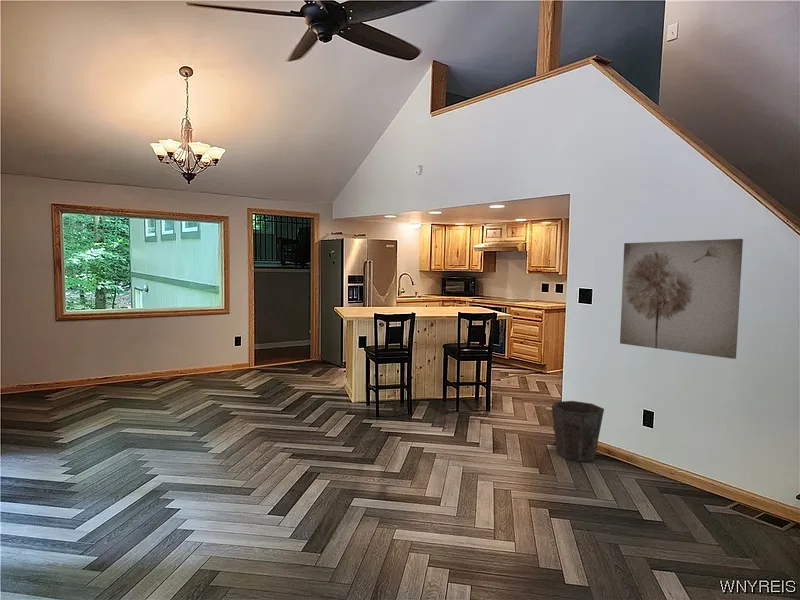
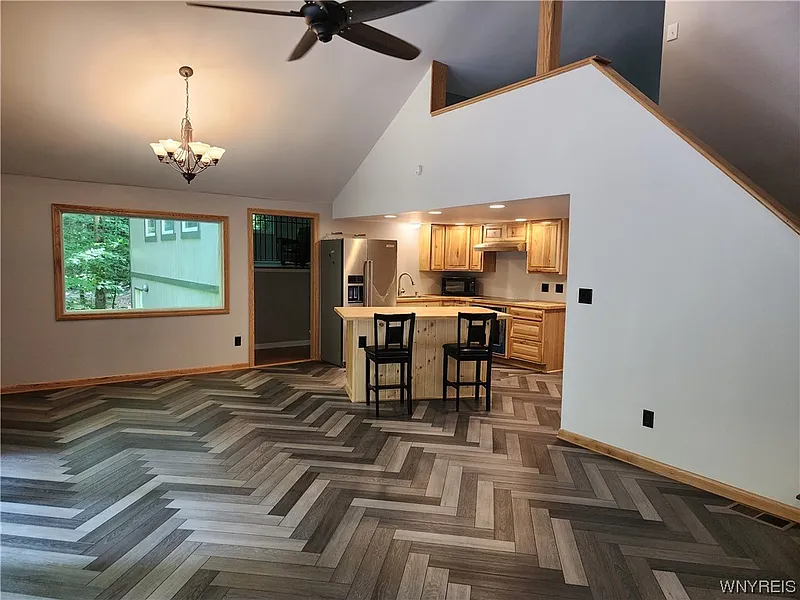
- waste bin [551,400,605,462]
- wall art [619,238,744,360]
